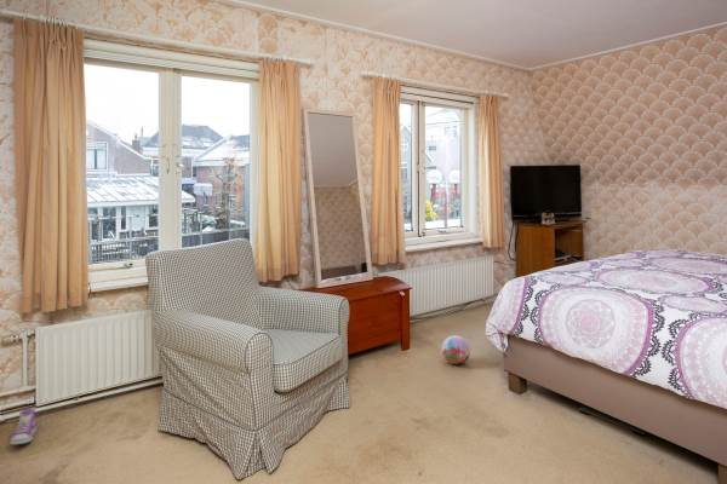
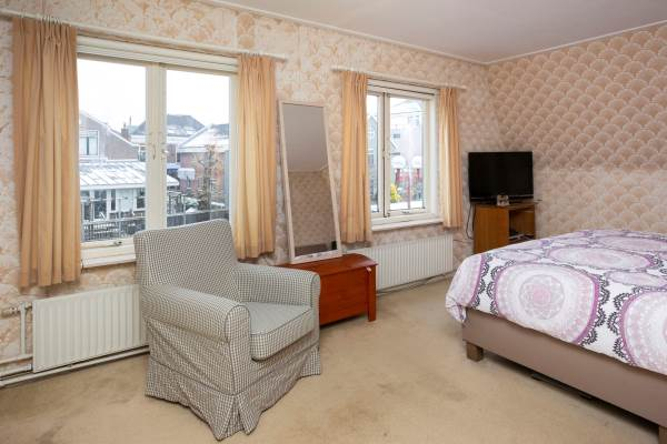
- ball [440,334,471,365]
- sneaker [8,407,38,445]
